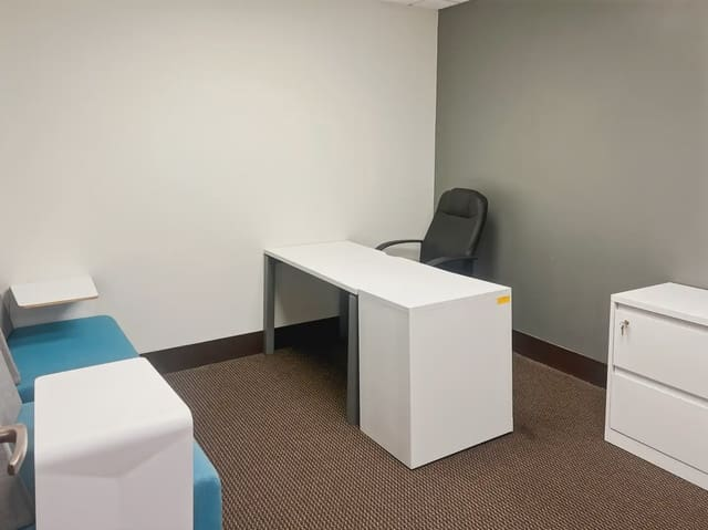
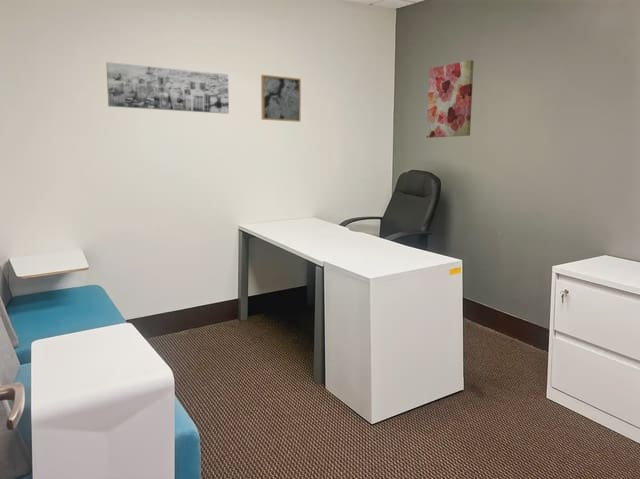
+ wall art [426,59,475,139]
+ wall art [105,61,230,115]
+ wall art [260,74,302,123]
